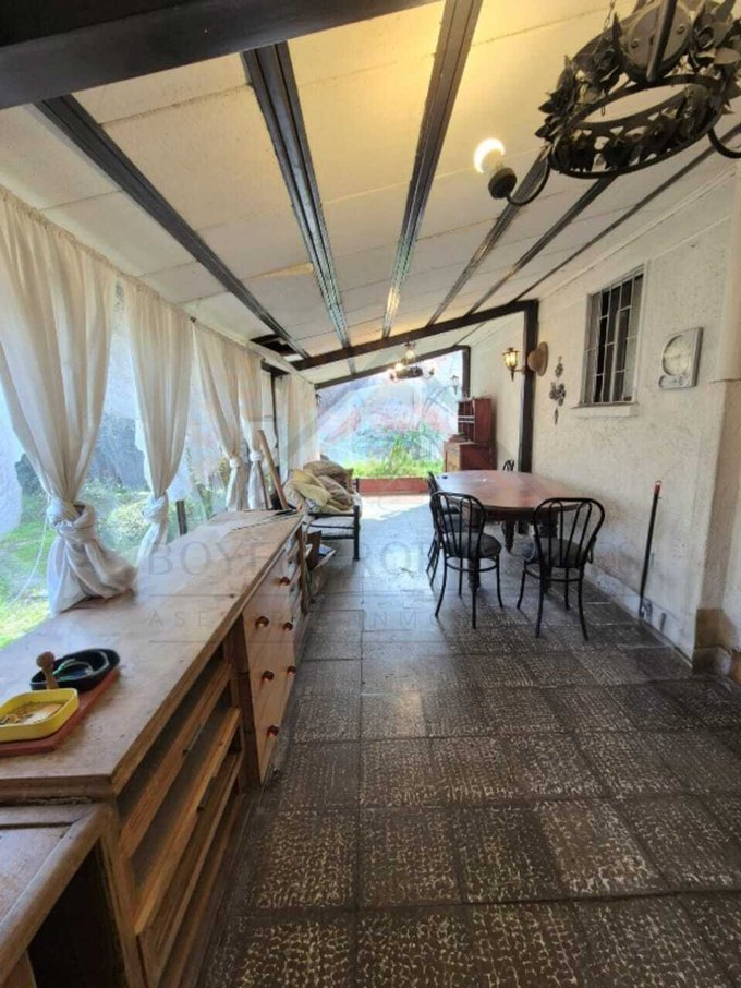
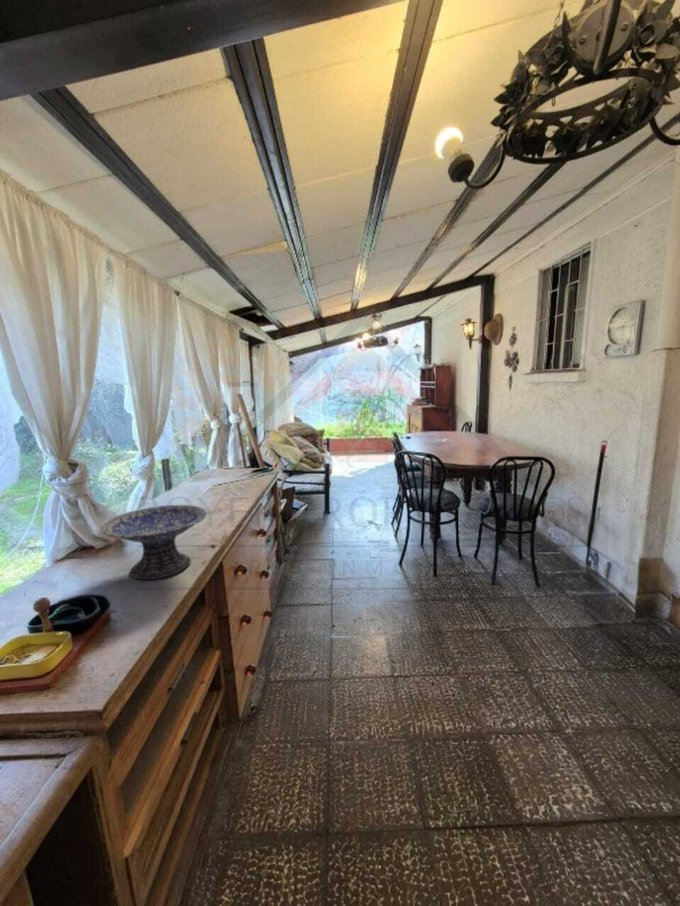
+ decorative bowl [100,504,208,581]
